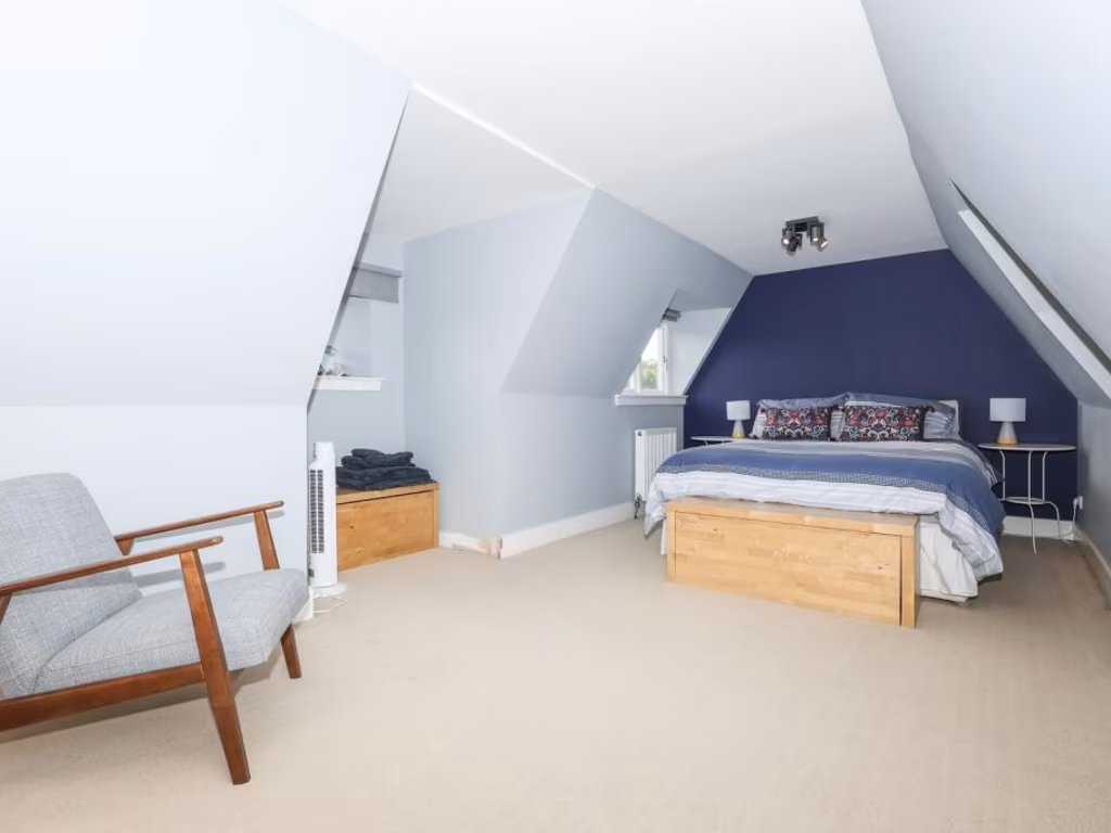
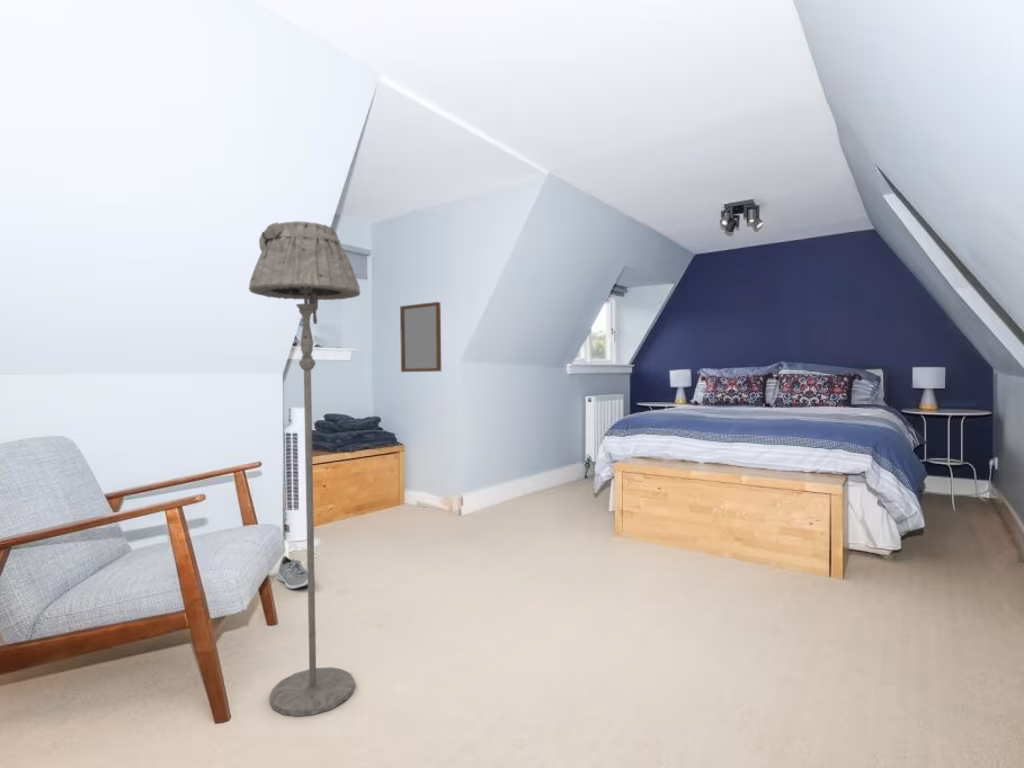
+ sneaker [276,555,308,590]
+ floor lamp [248,220,361,717]
+ home mirror [399,301,442,373]
